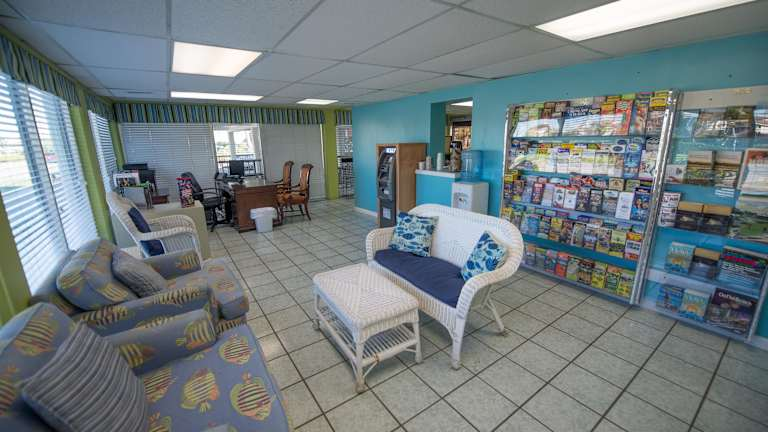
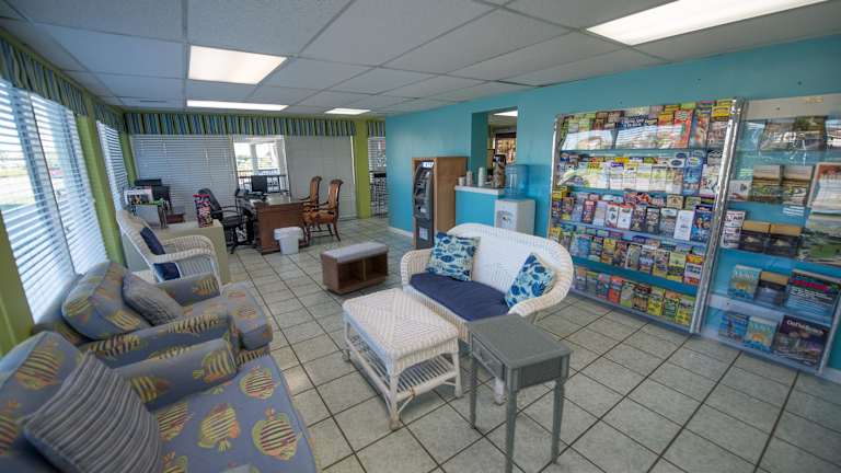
+ bench [319,241,391,296]
+ side table [461,311,576,473]
